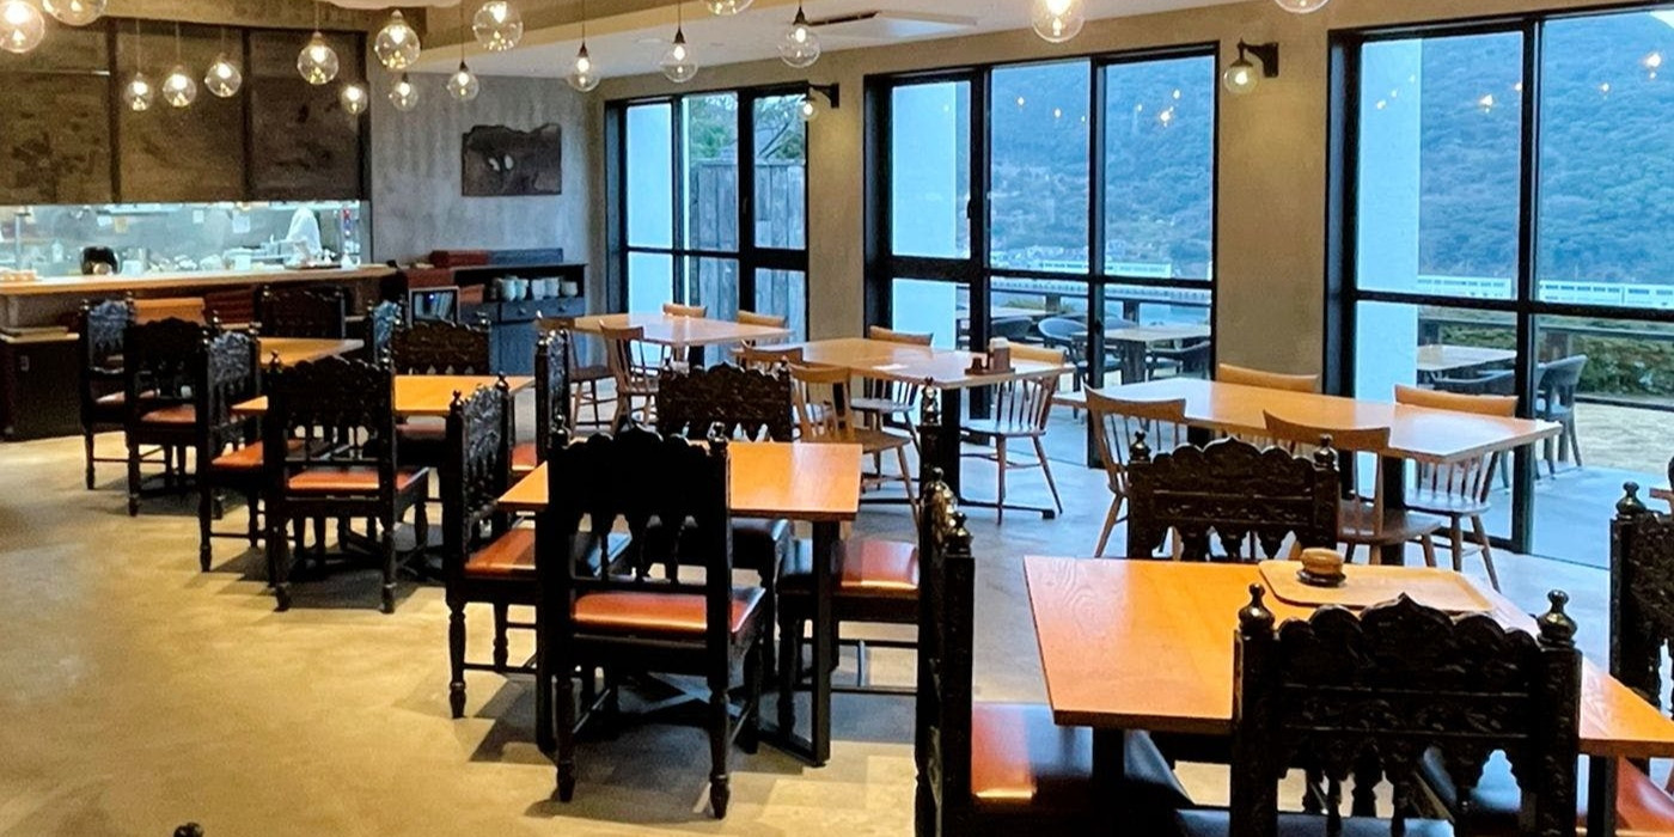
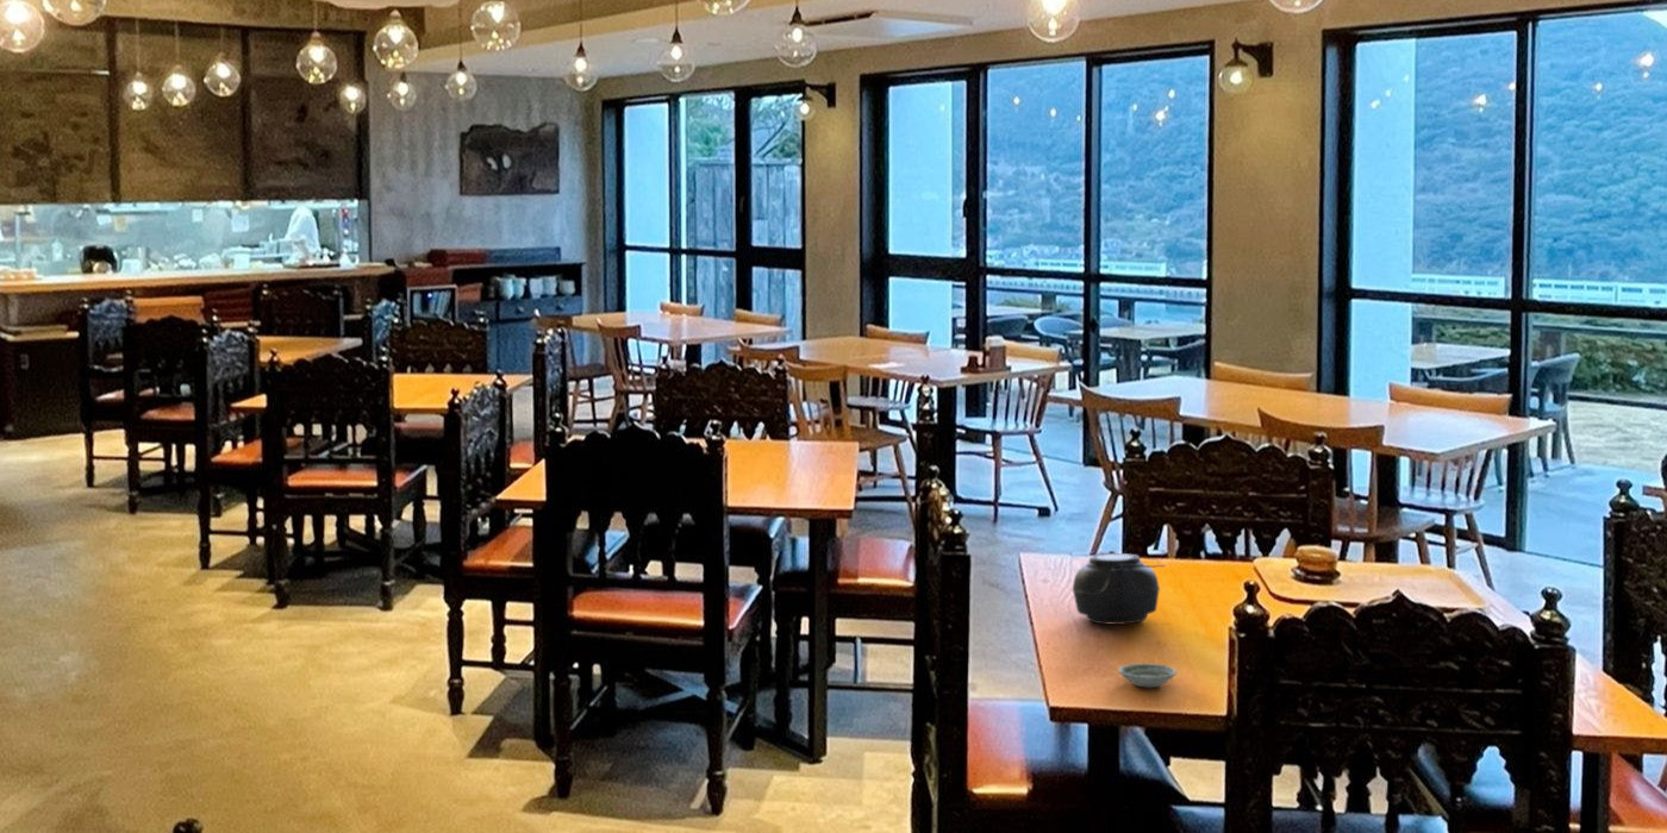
+ teapot [1072,550,1166,625]
+ saucer [1117,662,1178,688]
